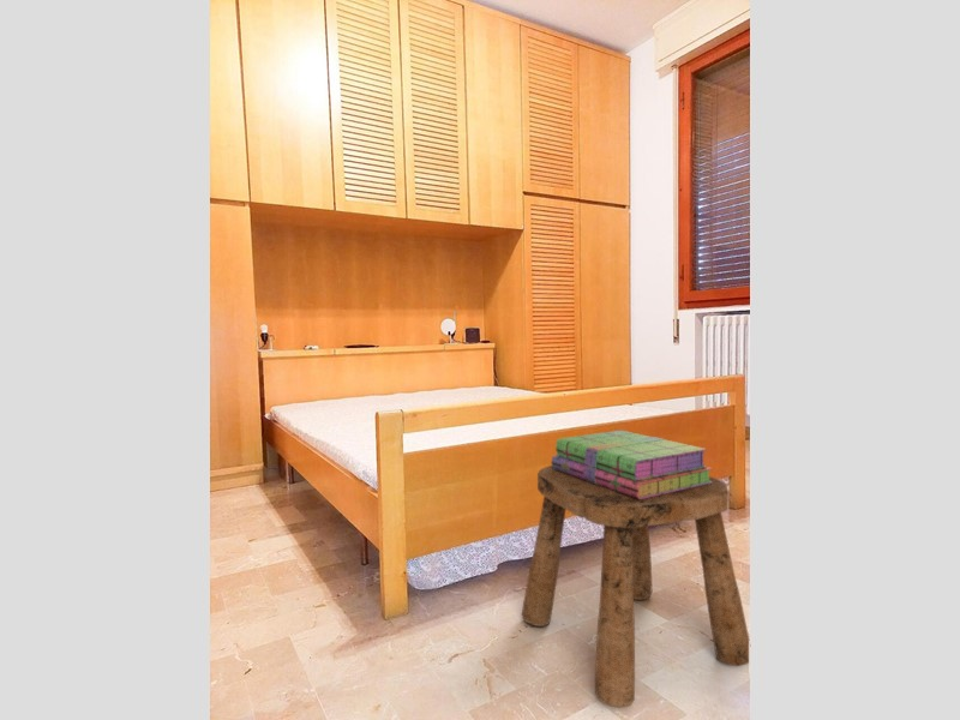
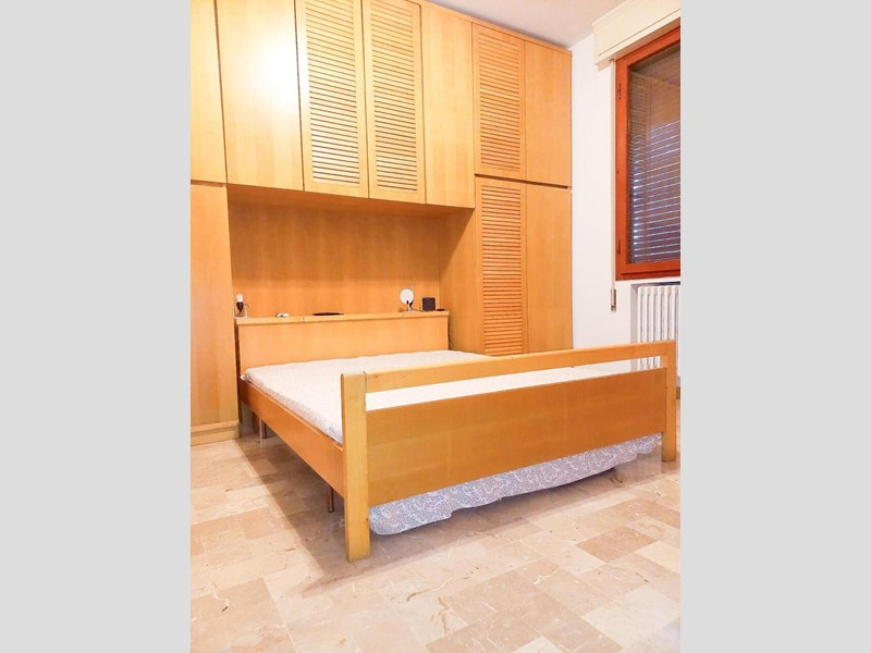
- stool [521,464,750,709]
- stack of books [551,430,714,499]
